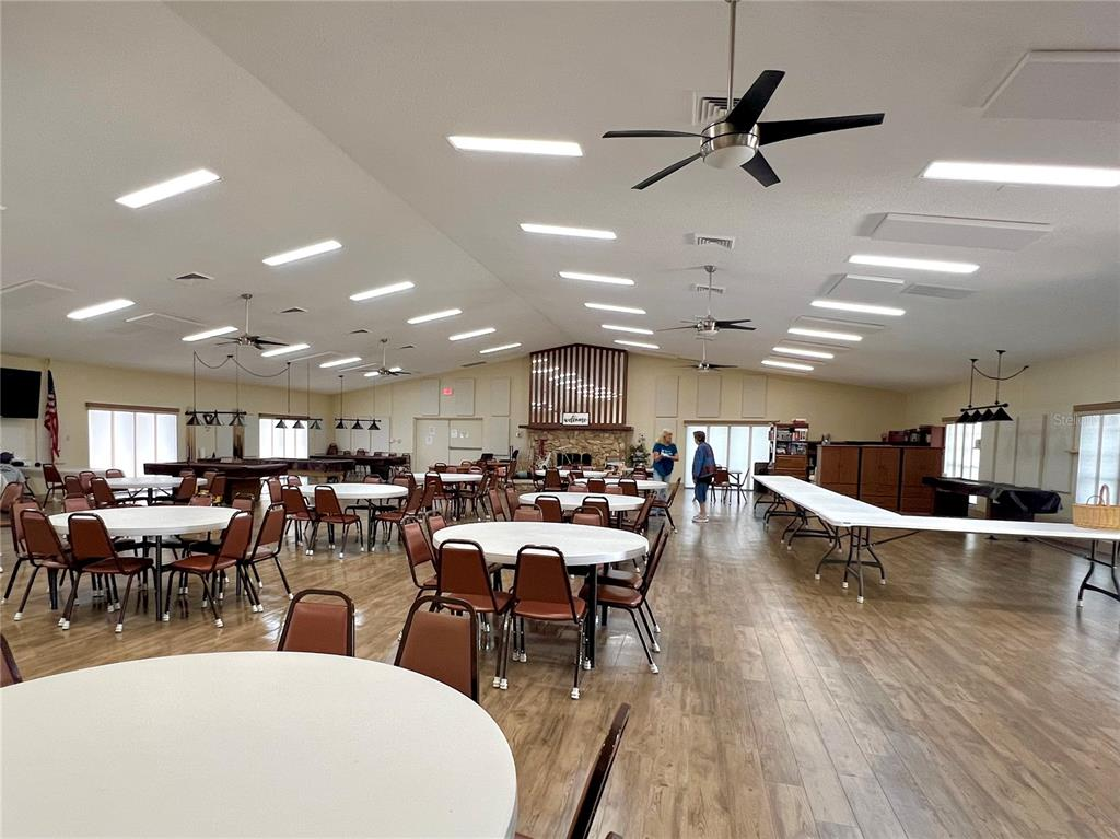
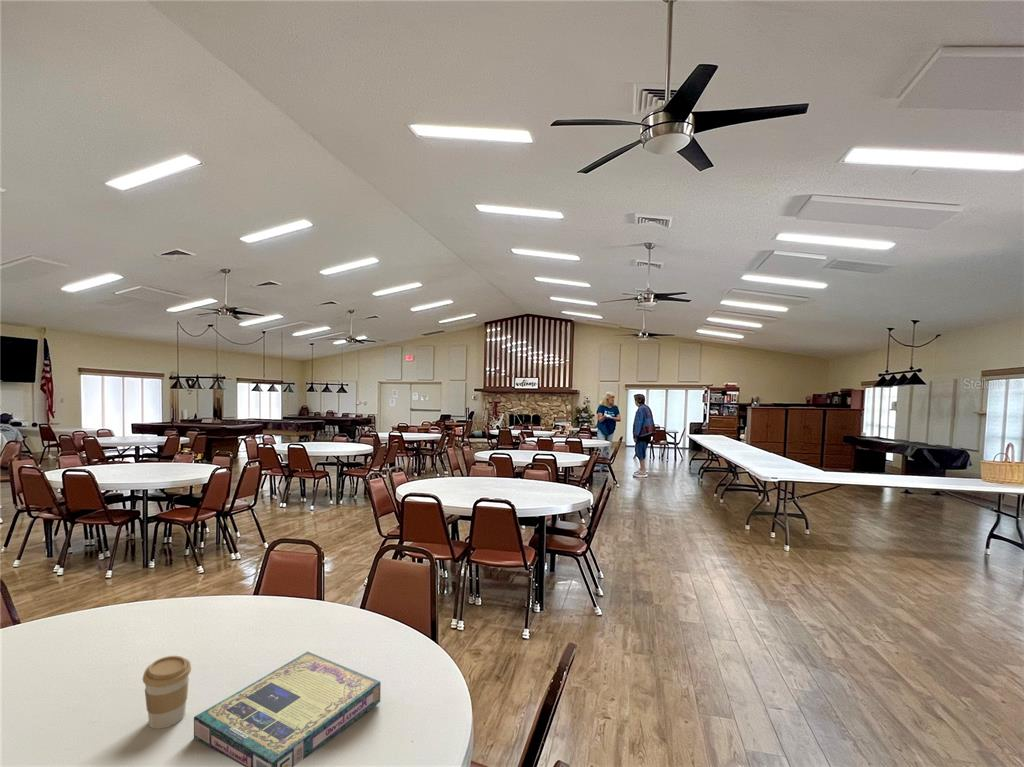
+ coffee cup [142,655,192,730]
+ video game box [193,651,382,767]
